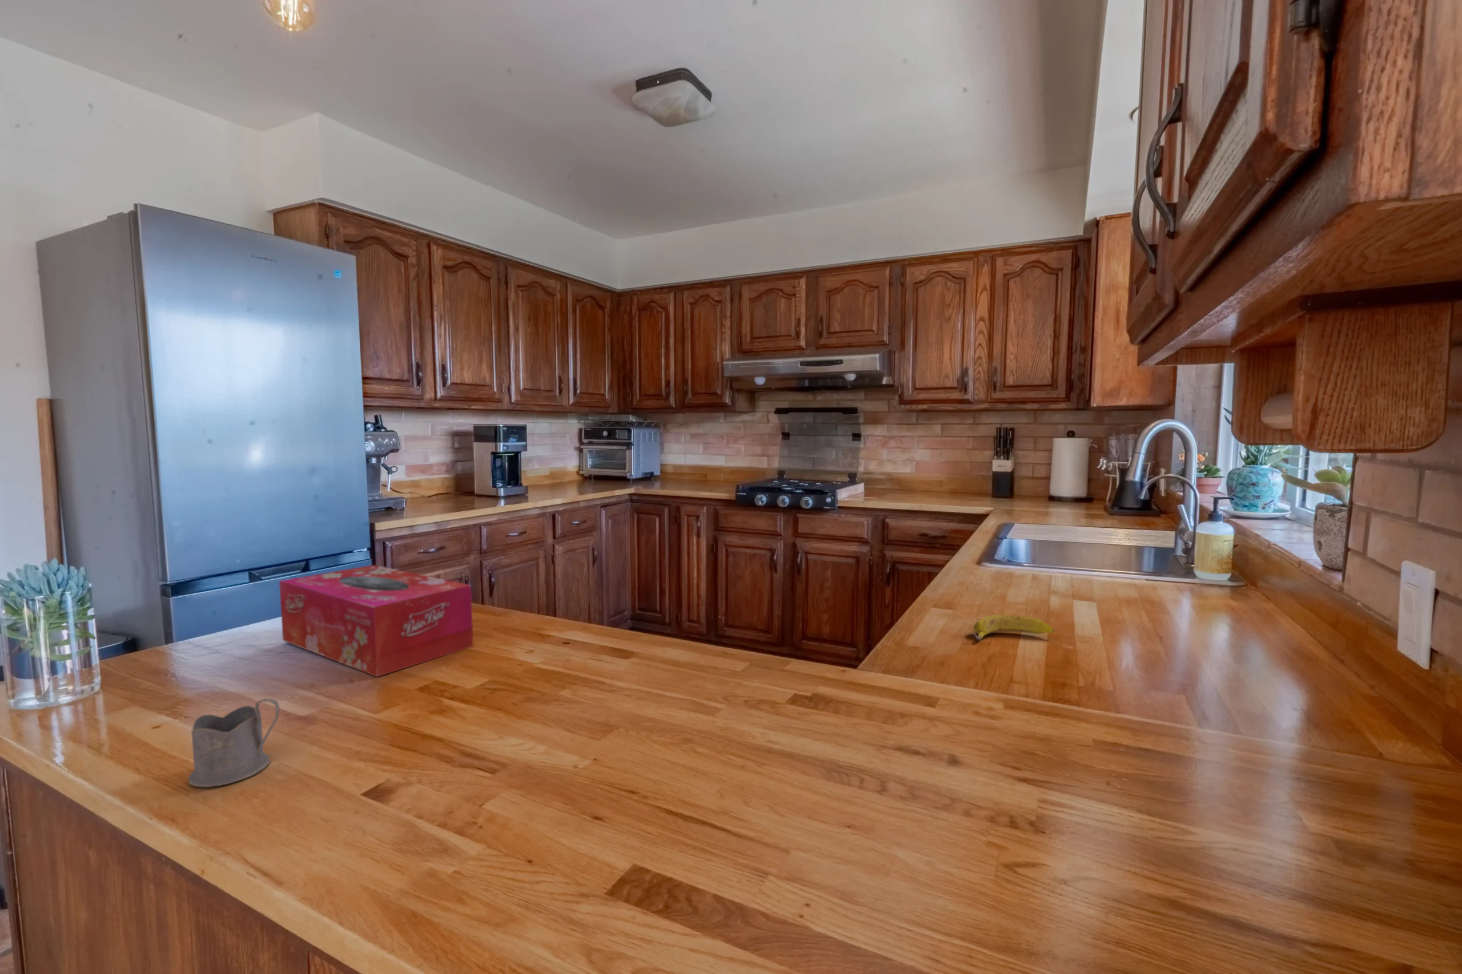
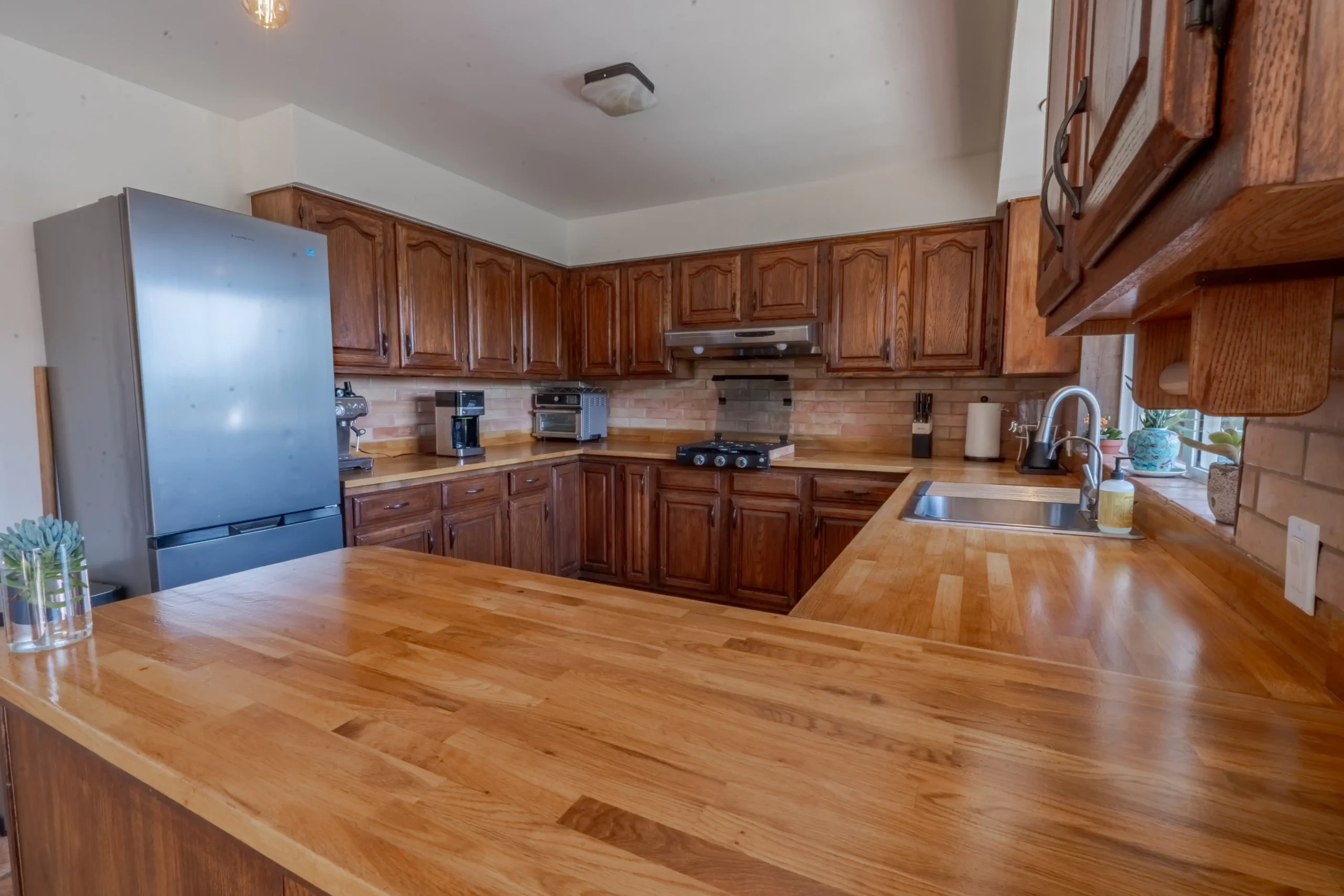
- tea glass holder [188,698,281,787]
- tissue box [278,564,474,677]
- banana [969,614,1054,640]
